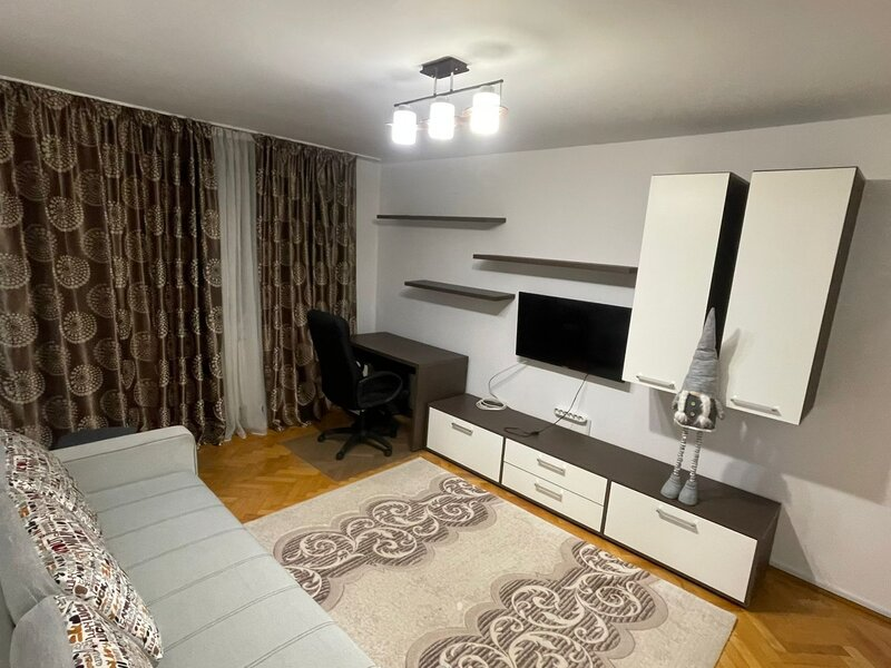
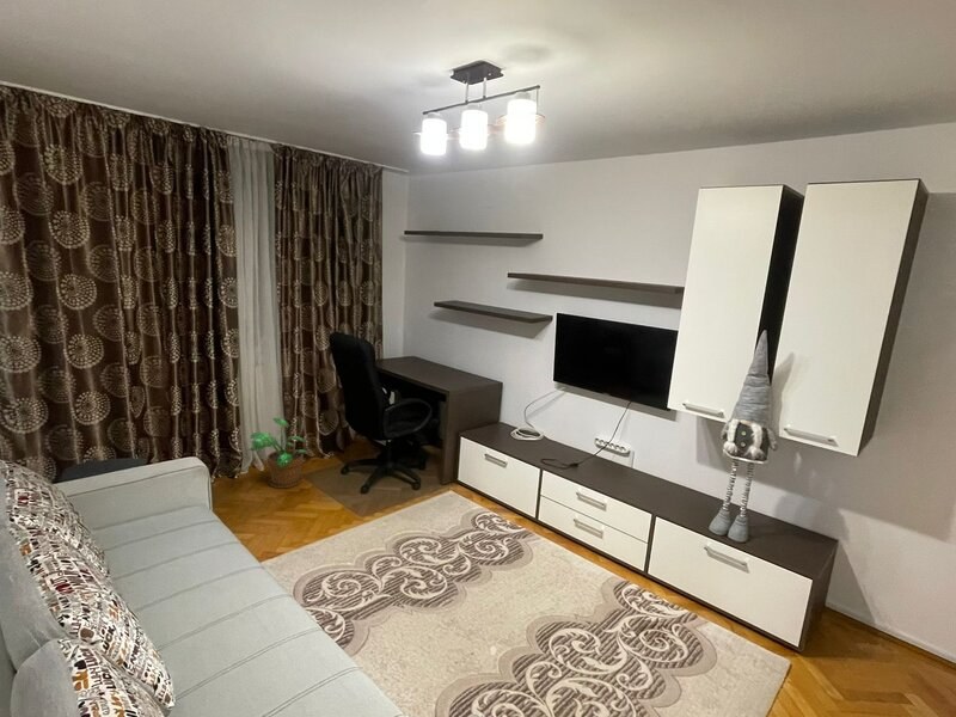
+ potted plant [246,417,310,490]
